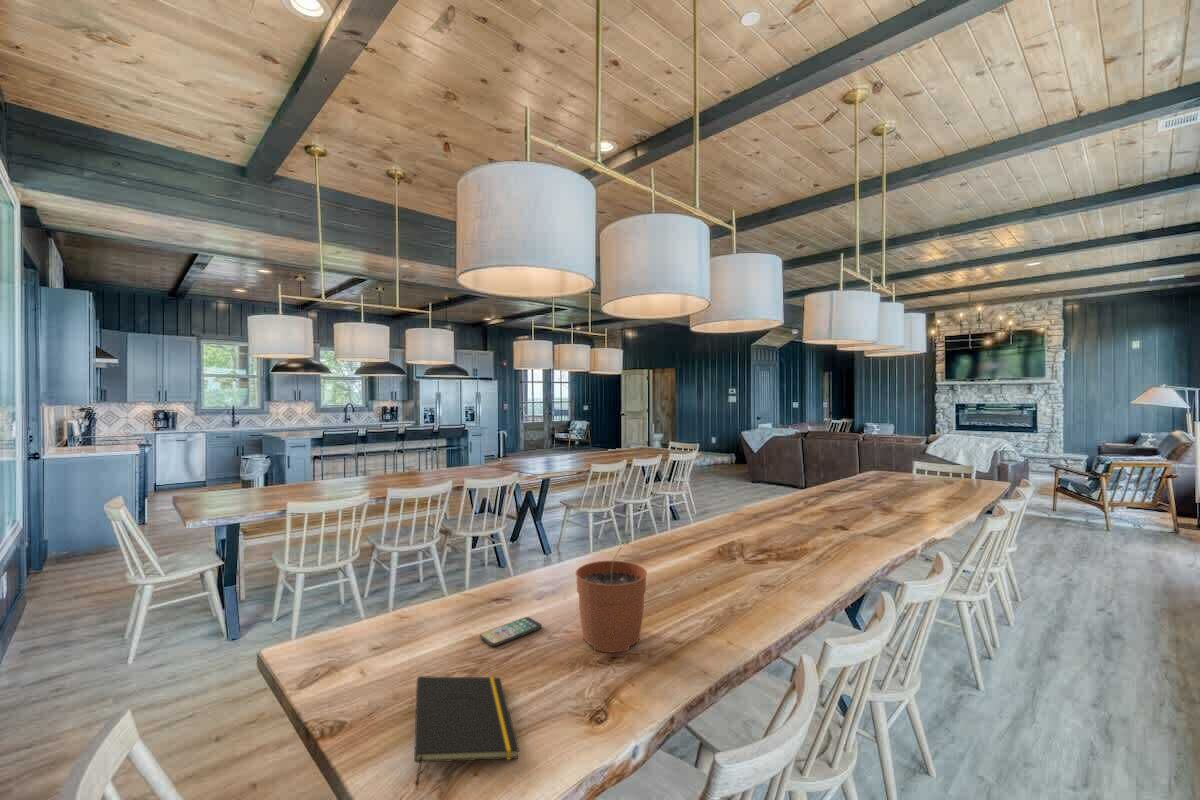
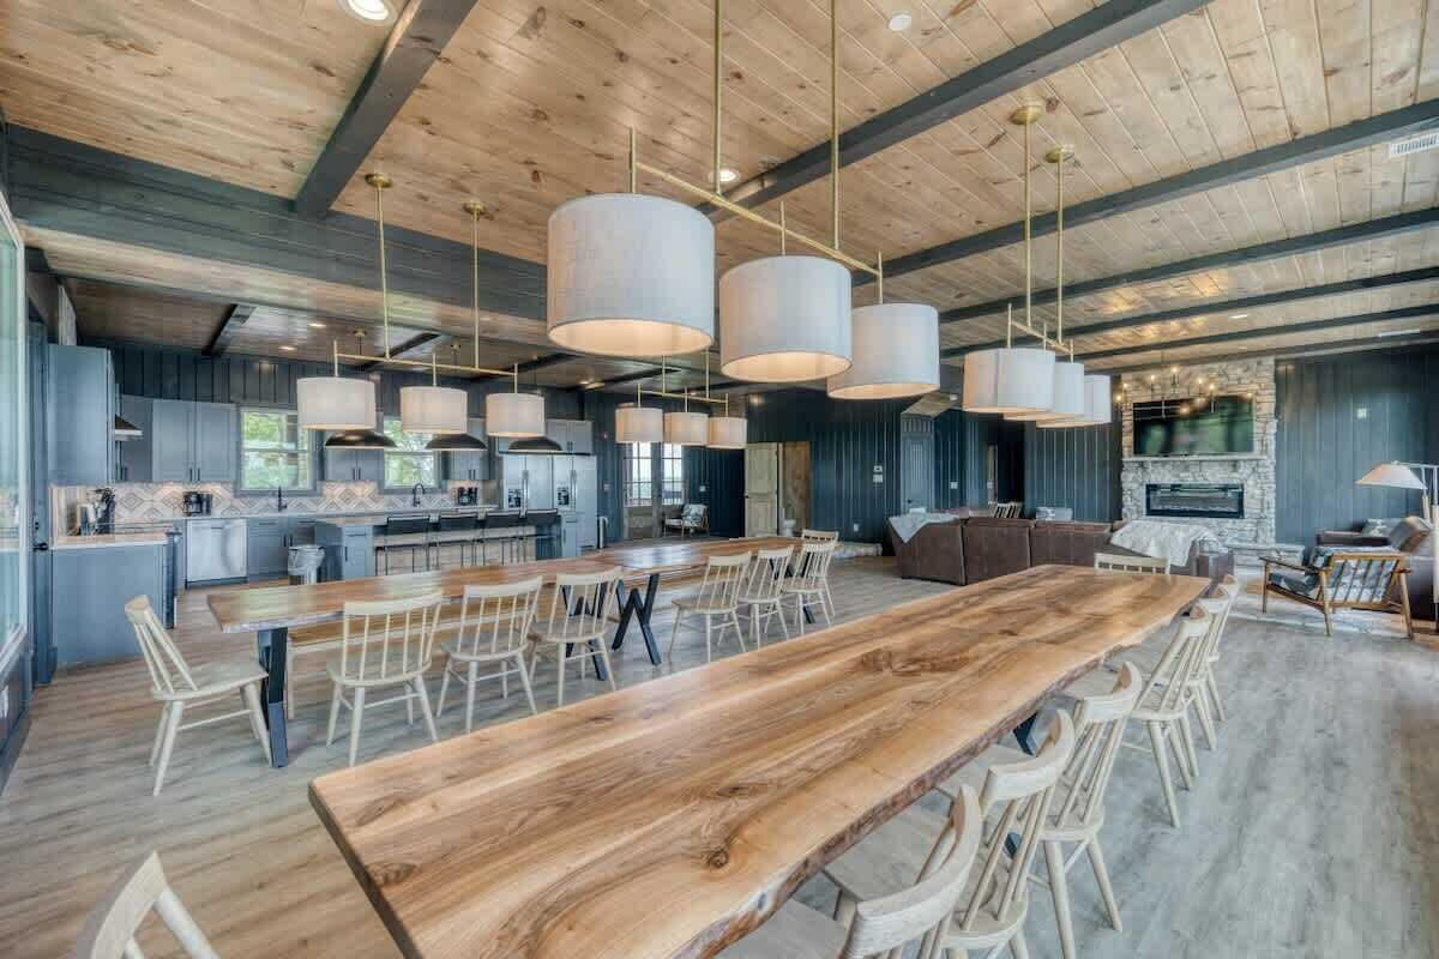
- notepad [413,675,520,787]
- plant pot [575,539,648,653]
- smartphone [479,616,543,647]
